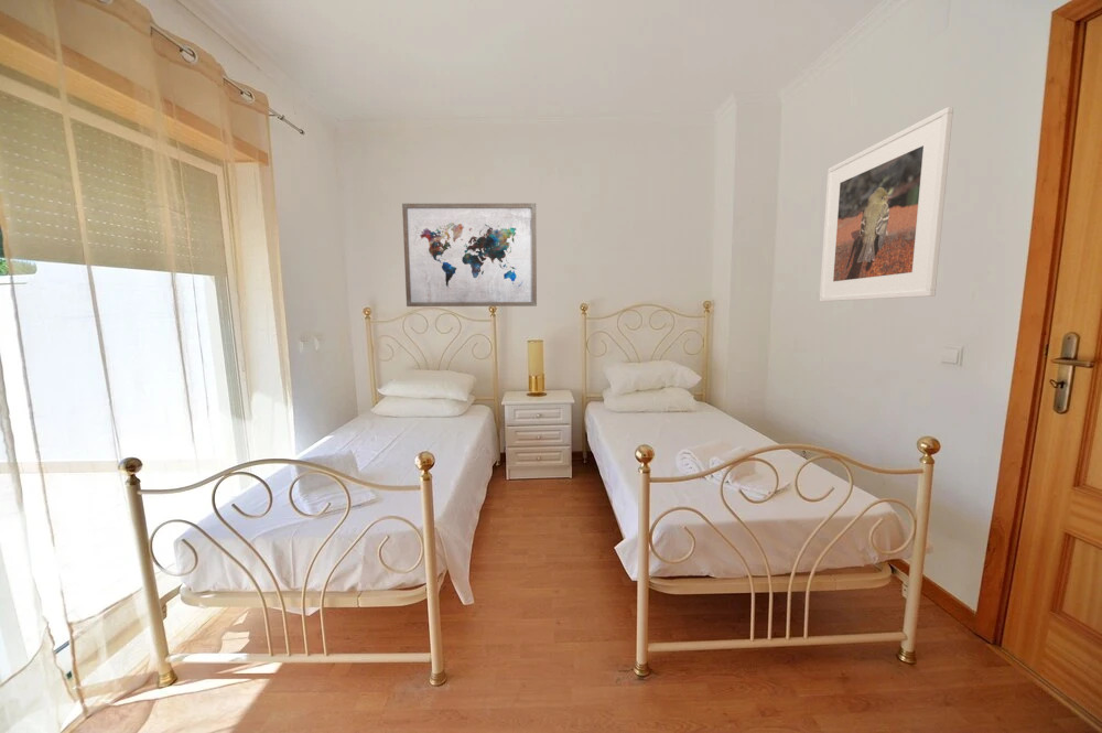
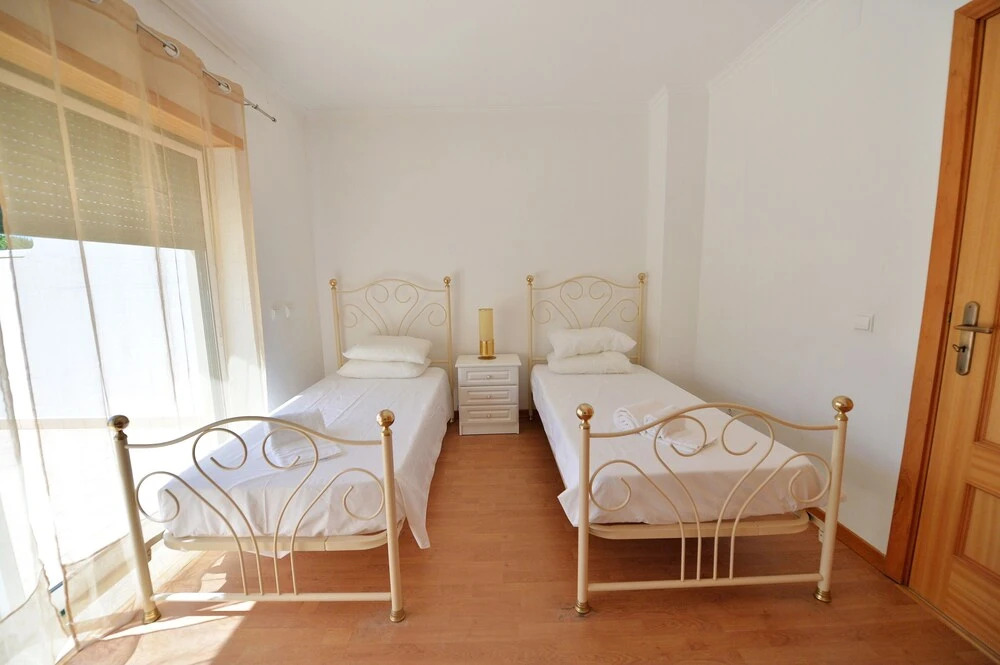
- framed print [818,106,954,303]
- wall art [401,203,538,308]
